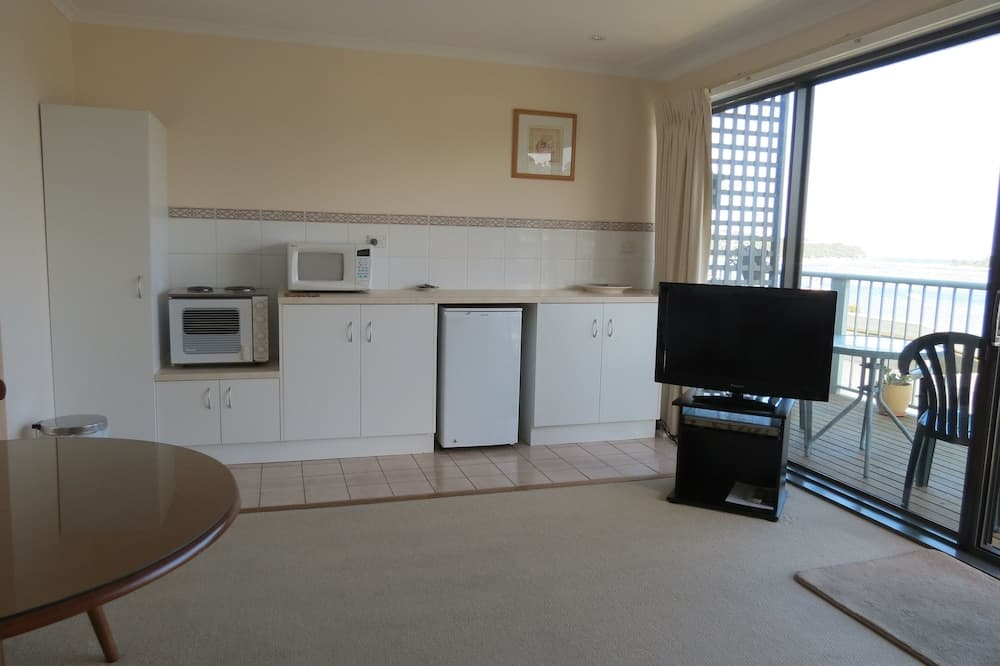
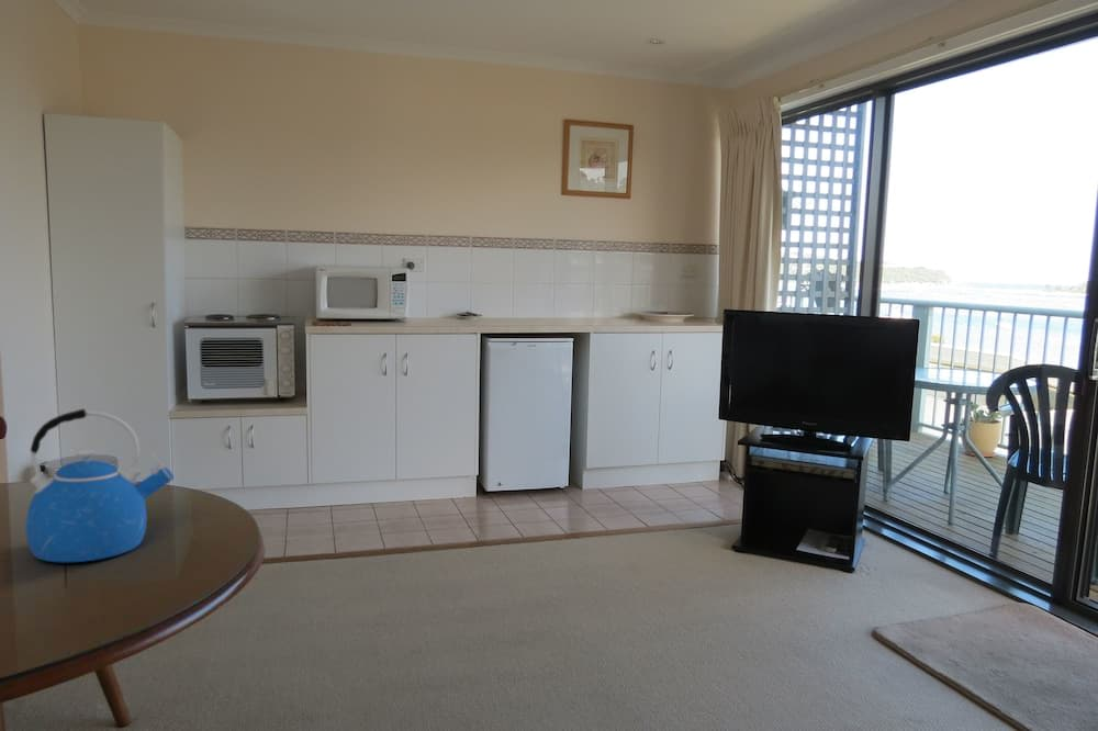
+ kettle [25,407,175,563]
